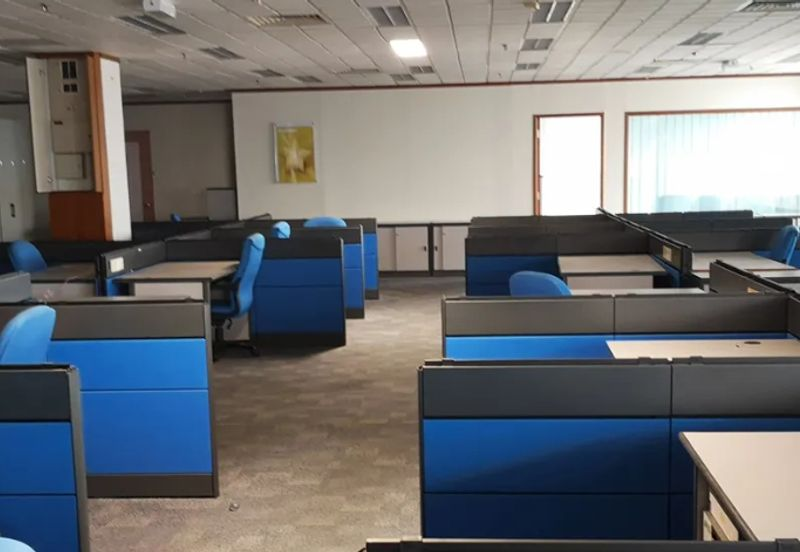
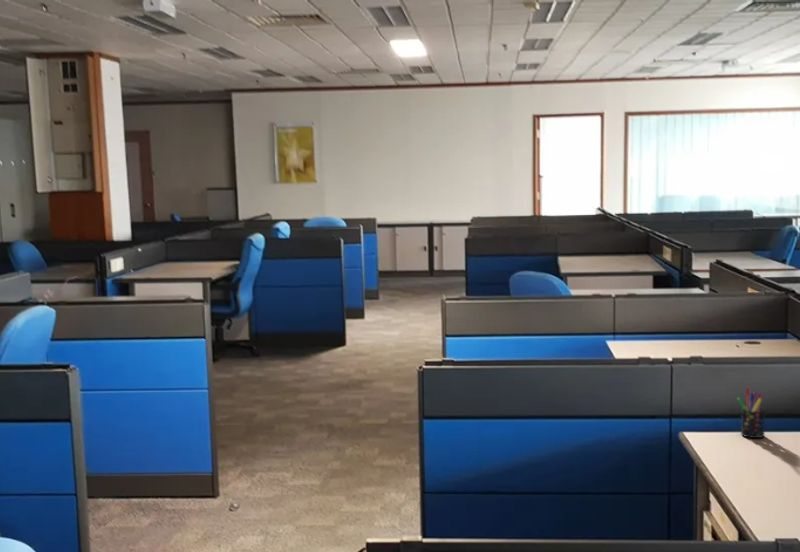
+ pen holder [736,387,767,439]
